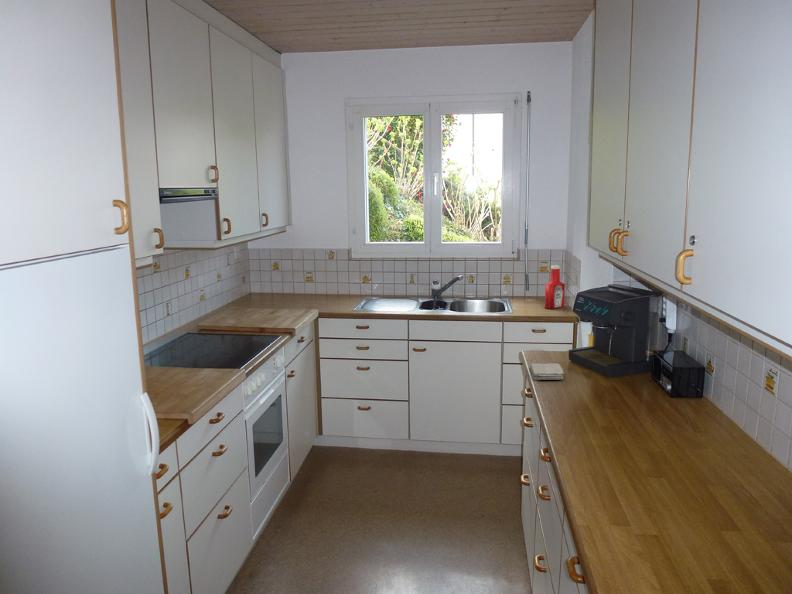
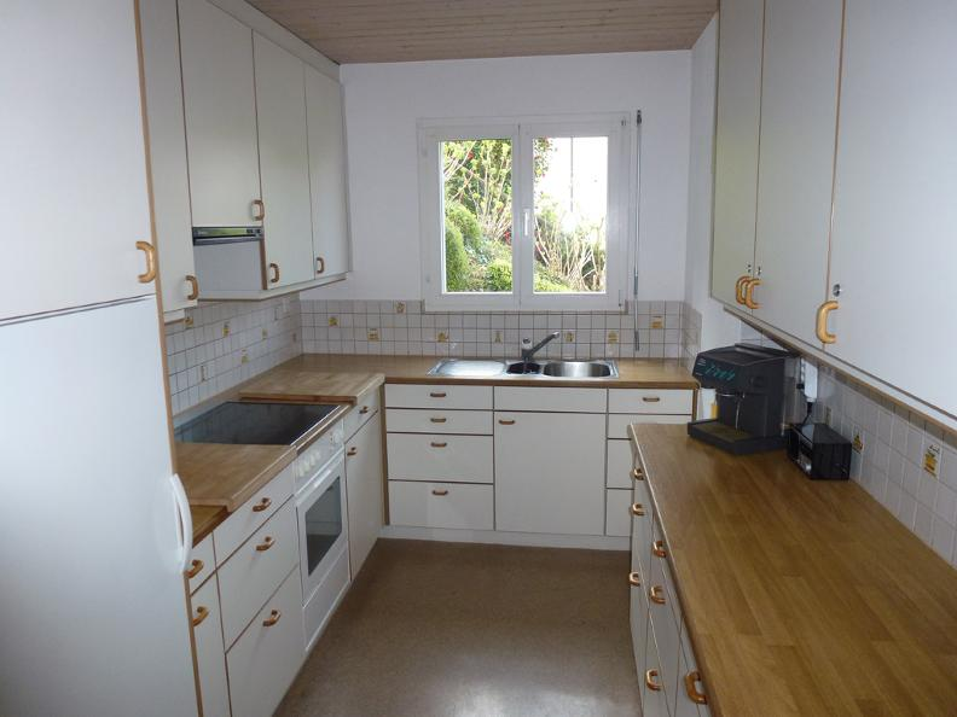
- soap bottle [544,264,566,310]
- washcloth [529,362,565,381]
